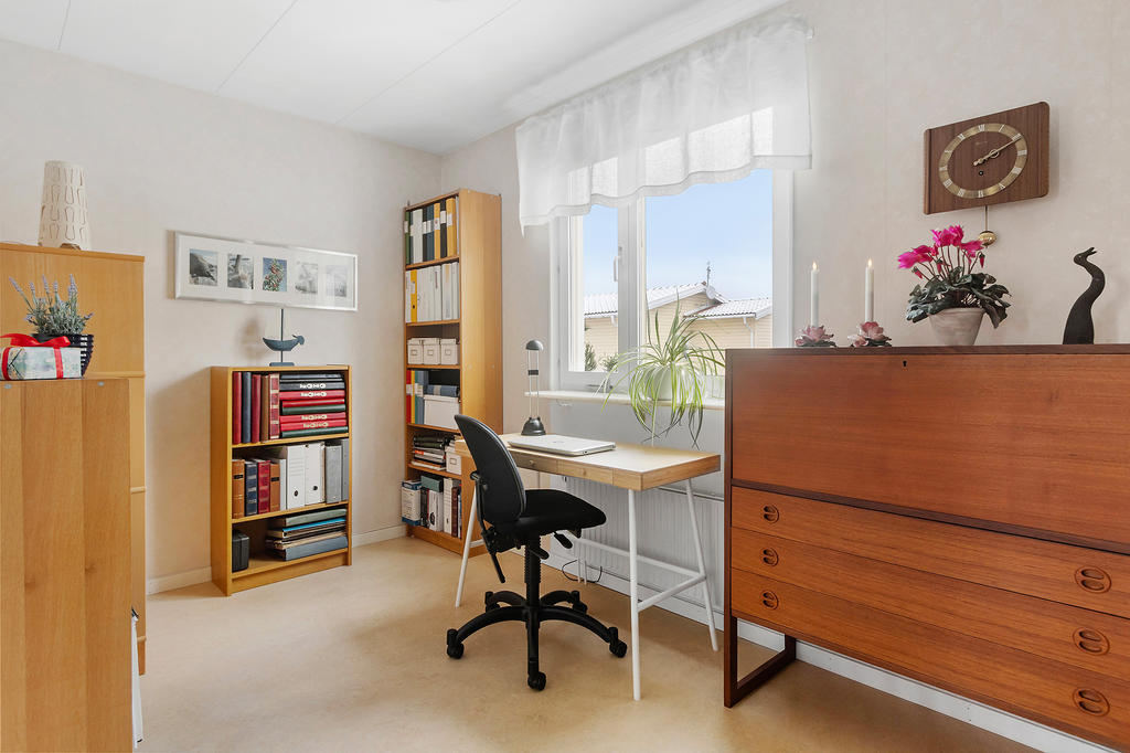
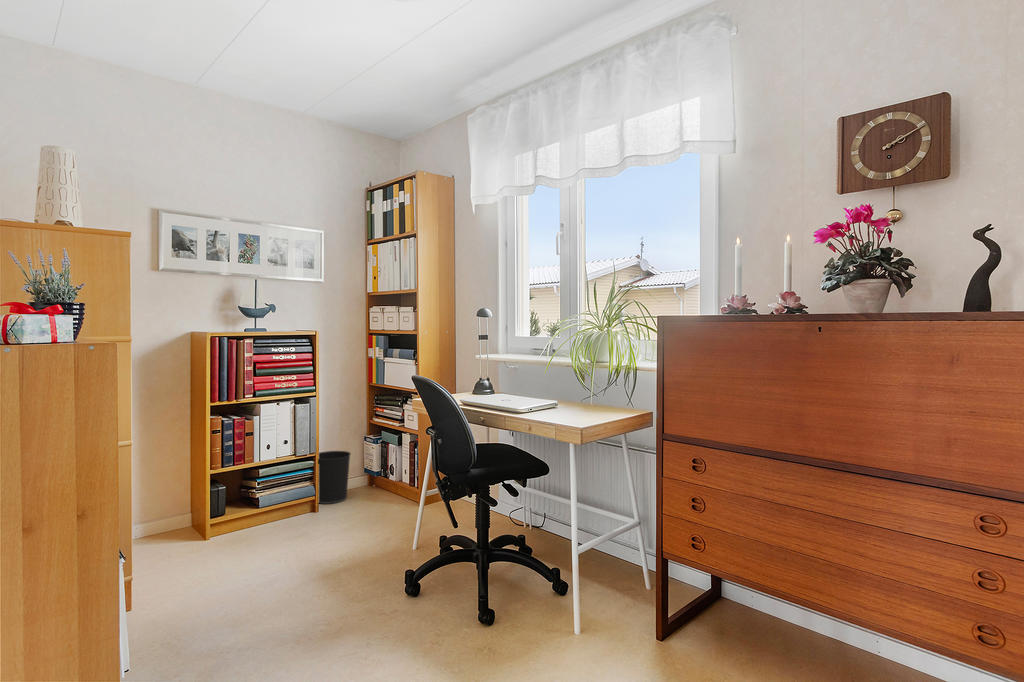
+ wastebasket [317,450,352,505]
